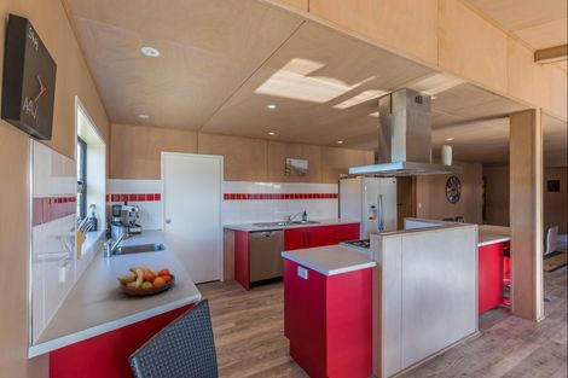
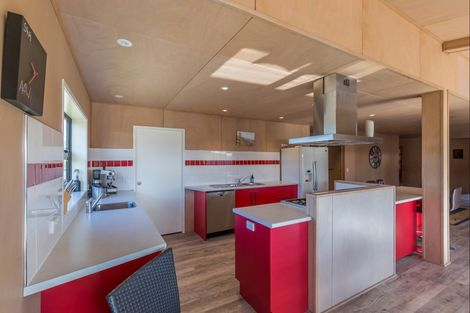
- fruit bowl [116,264,176,297]
